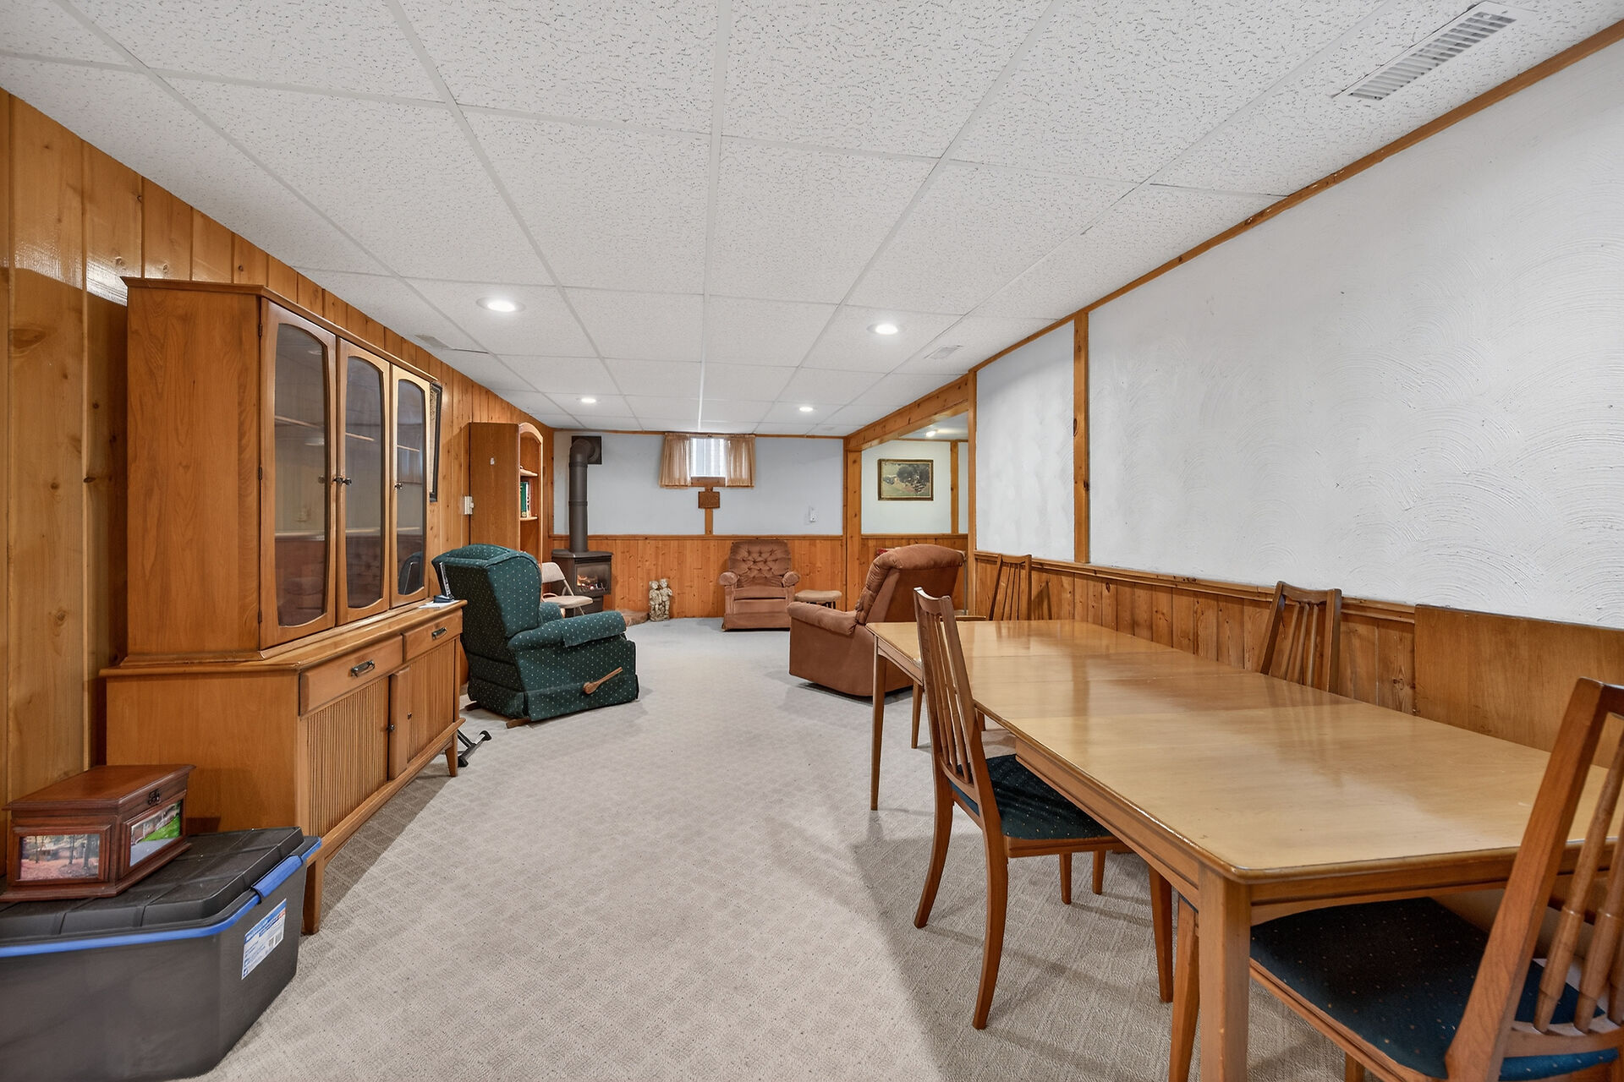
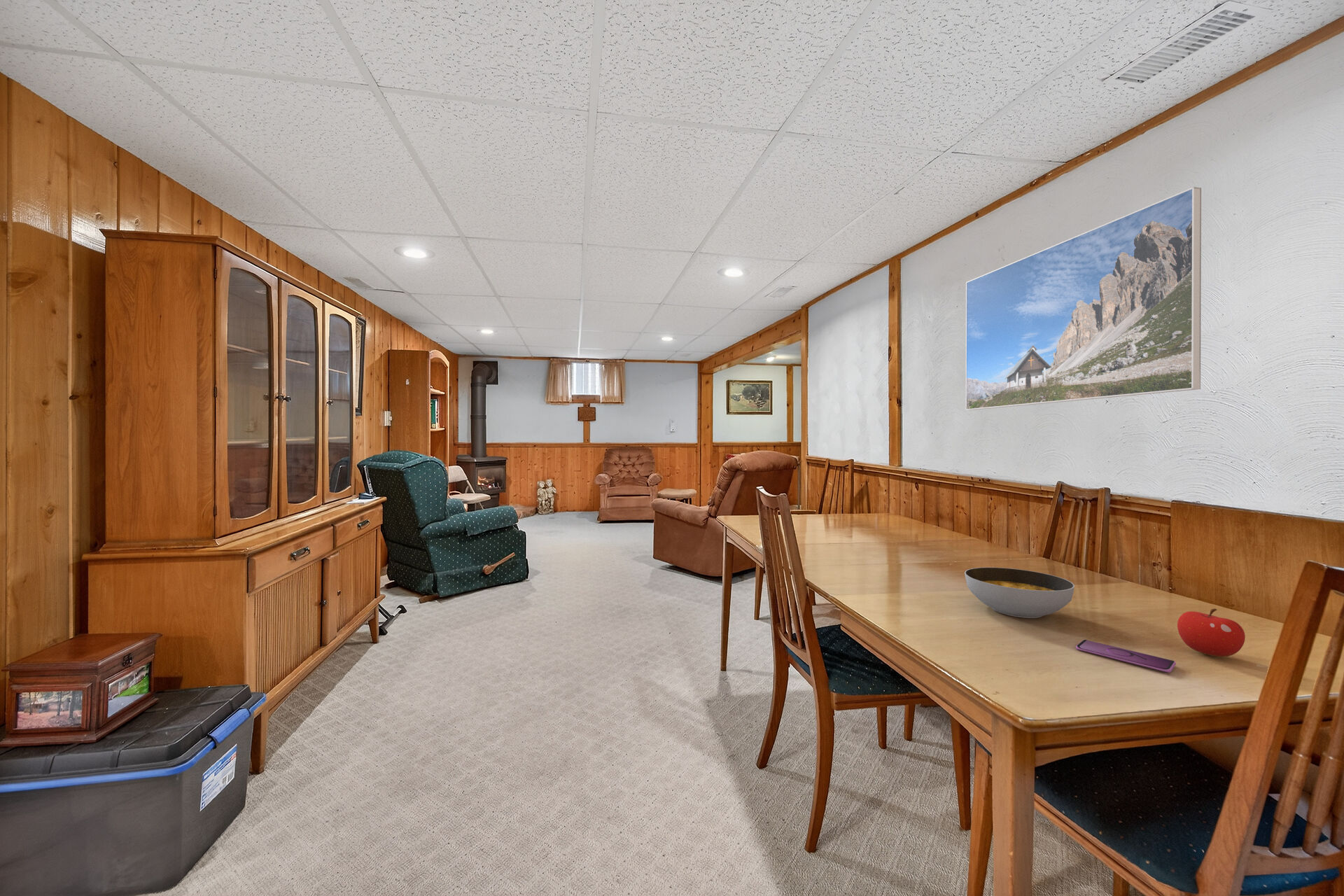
+ soup bowl [964,567,1075,619]
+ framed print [965,186,1202,411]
+ fruit [1177,608,1246,657]
+ smartphone [1075,639,1177,673]
